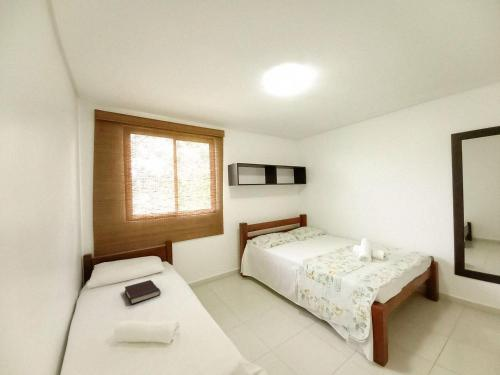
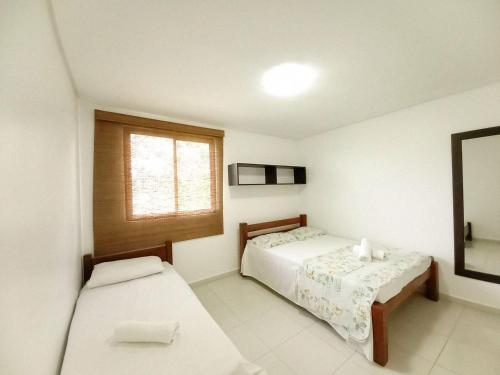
- book [124,279,162,305]
